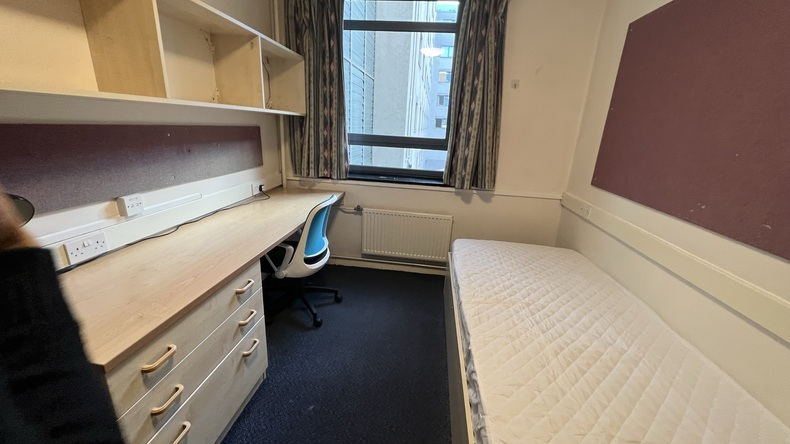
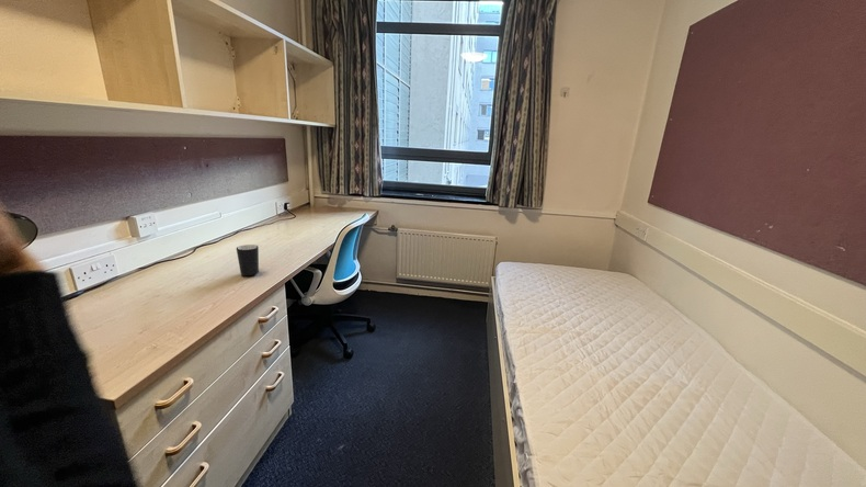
+ mug [236,244,260,276]
